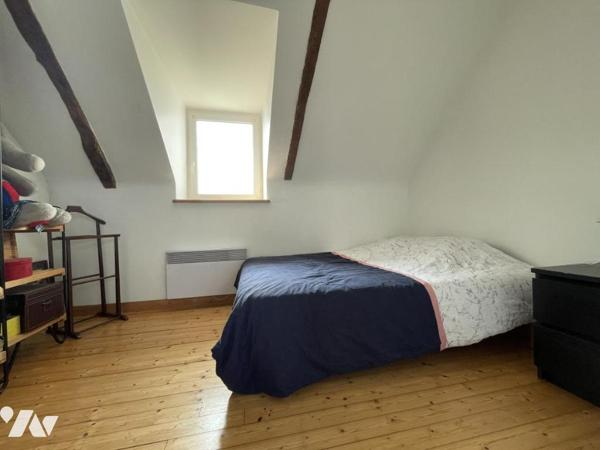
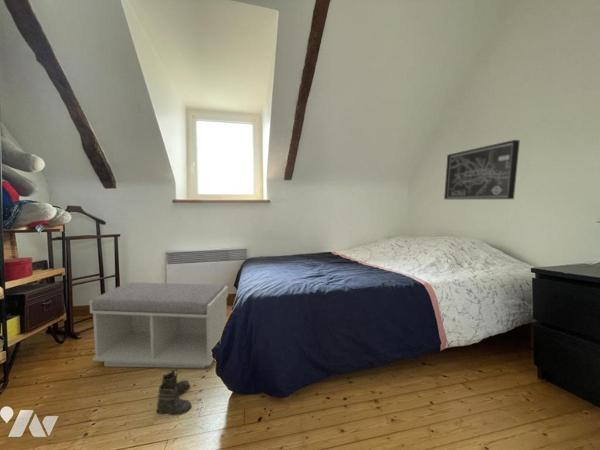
+ boots [155,369,193,416]
+ wall art [443,139,521,200]
+ bench [88,282,229,369]
